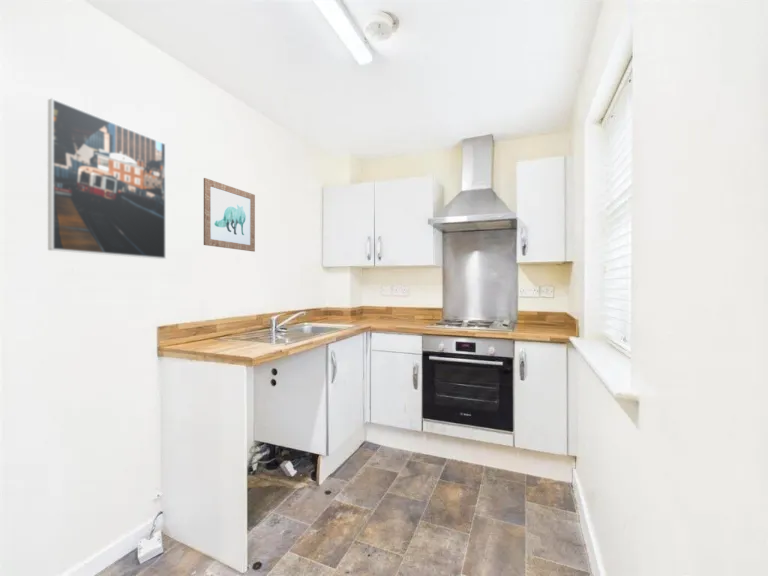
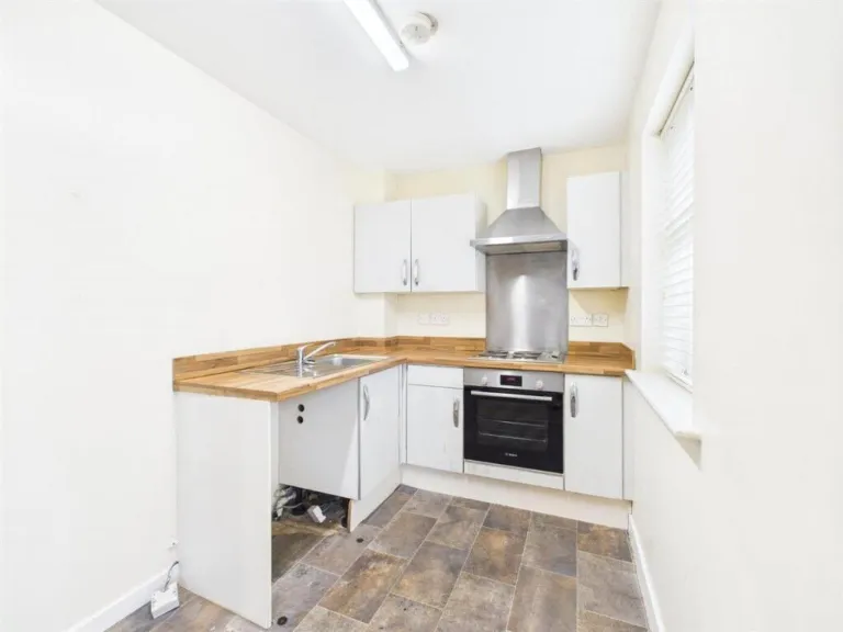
- wall art [203,177,256,253]
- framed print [47,97,167,260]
